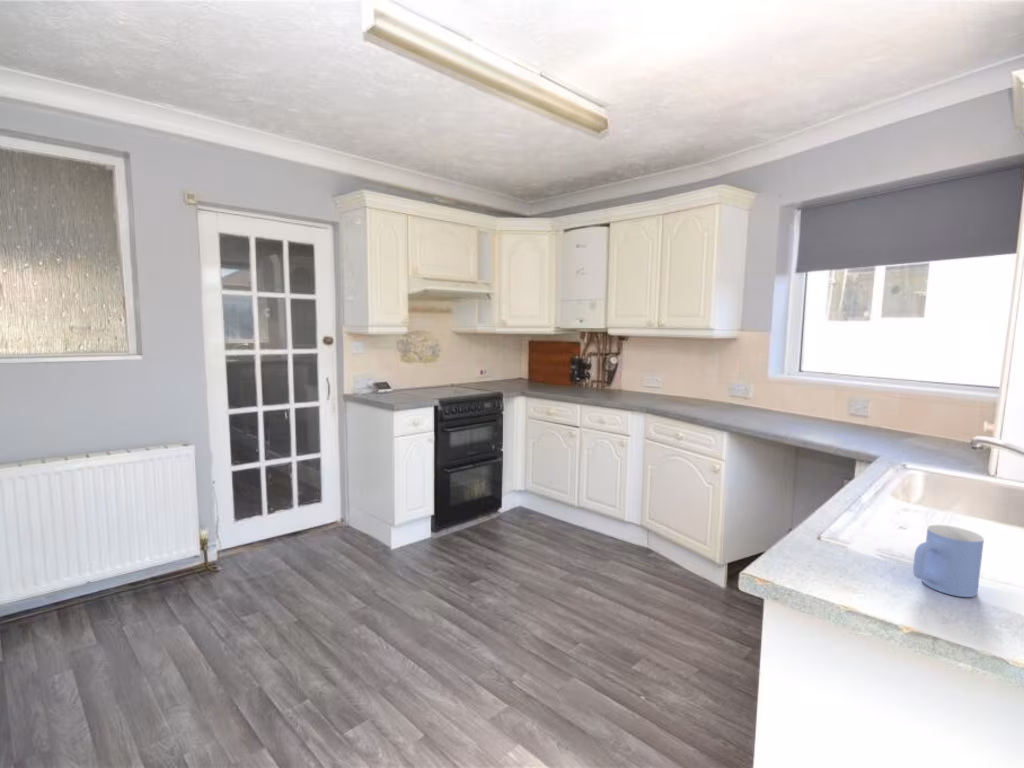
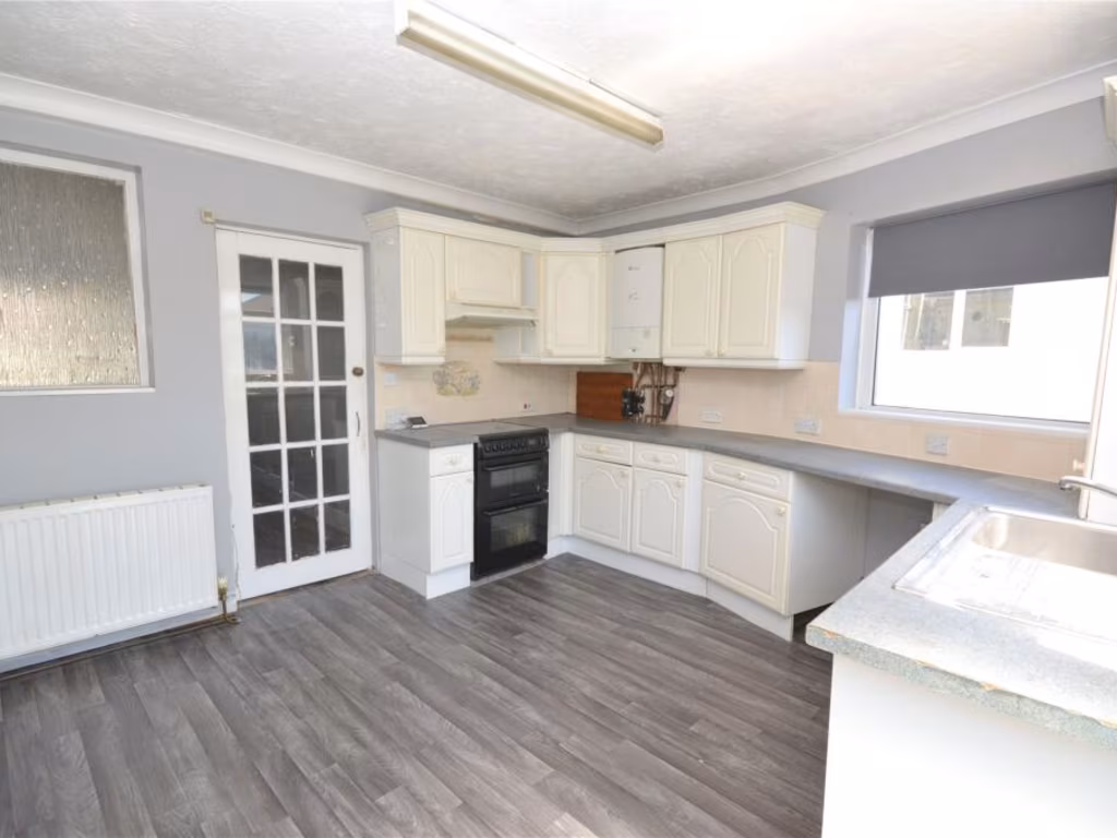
- mug [912,524,985,598]
